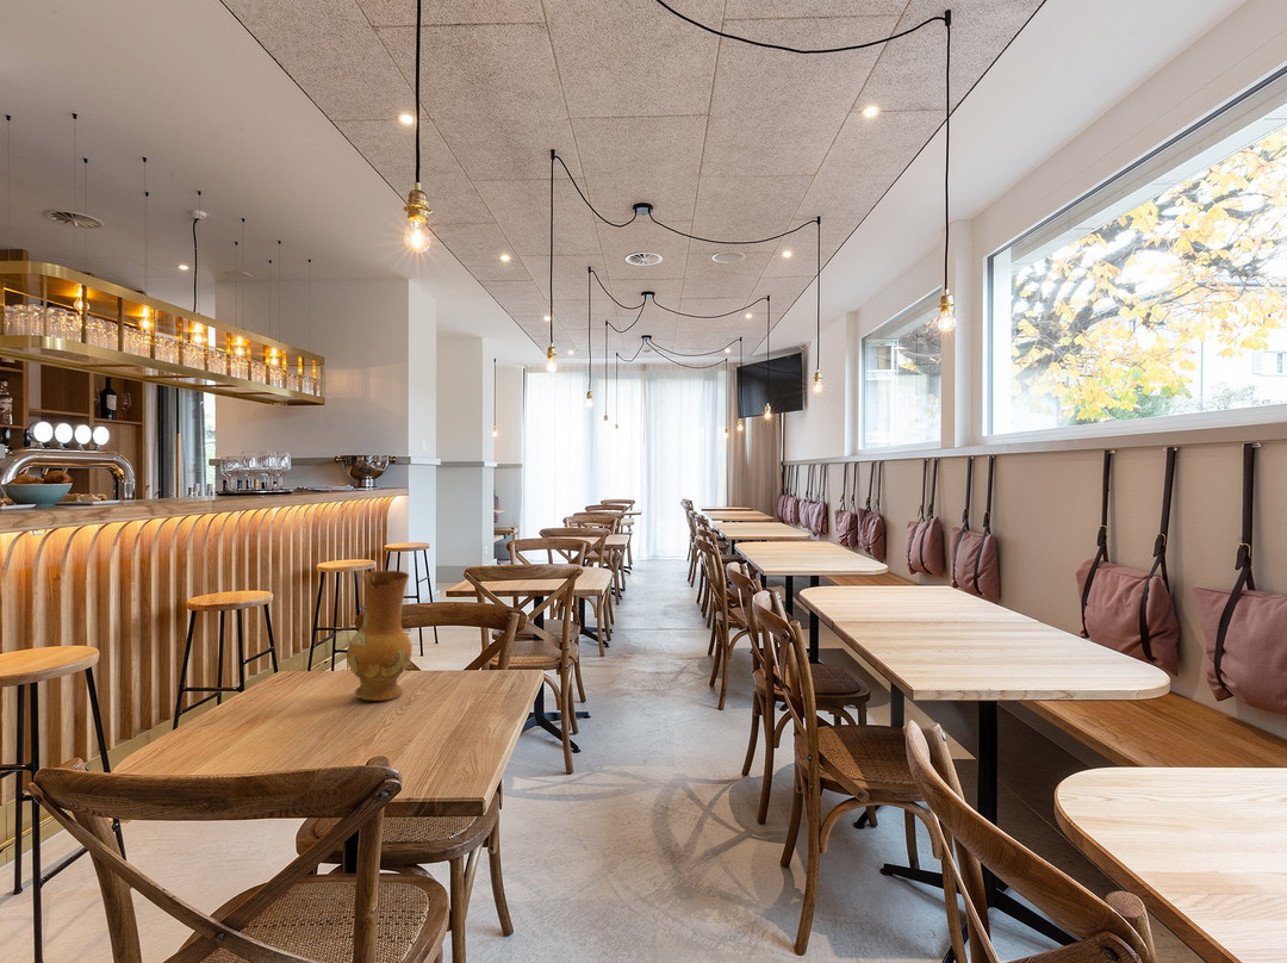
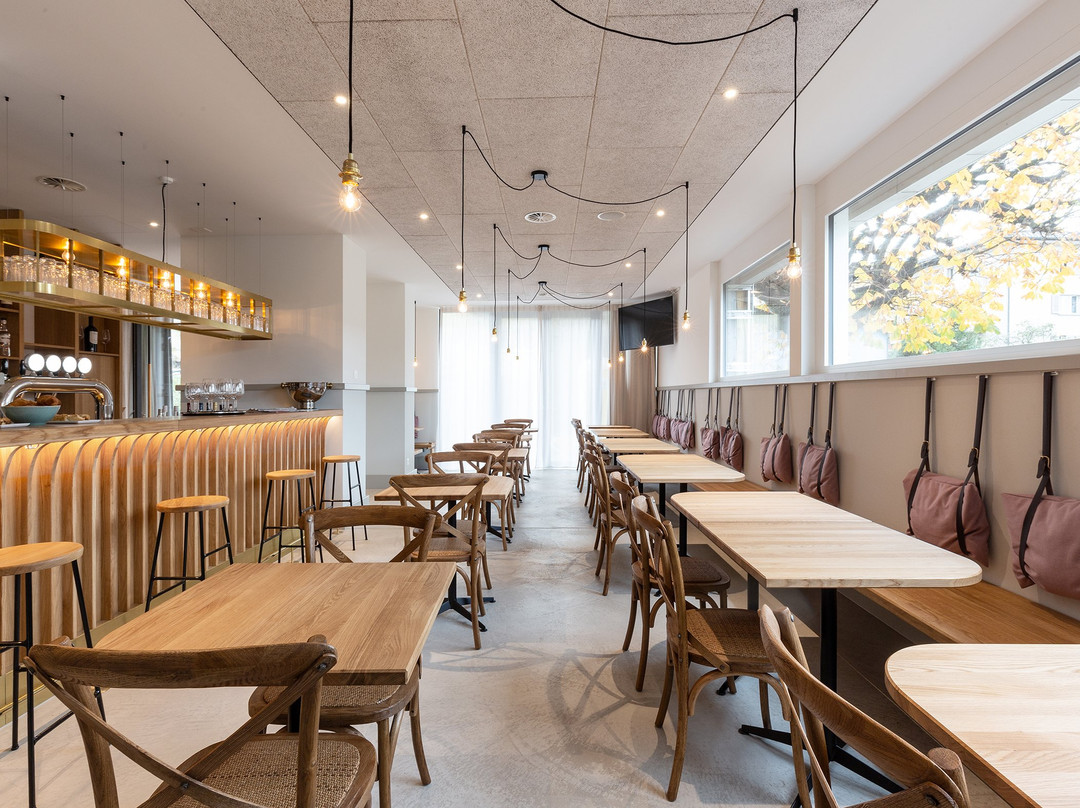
- ceramic jug [346,570,414,702]
